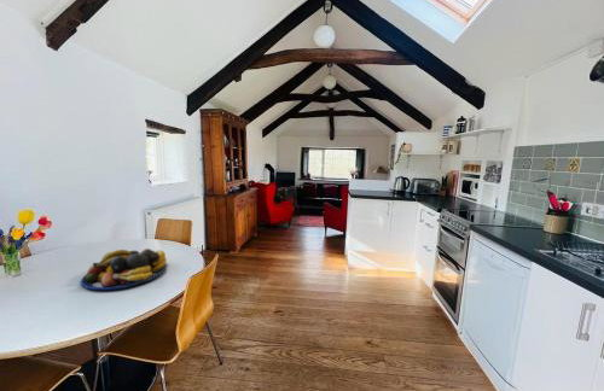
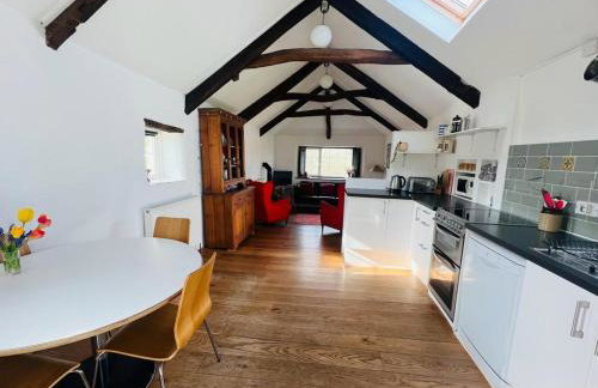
- fruit bowl [80,247,168,291]
